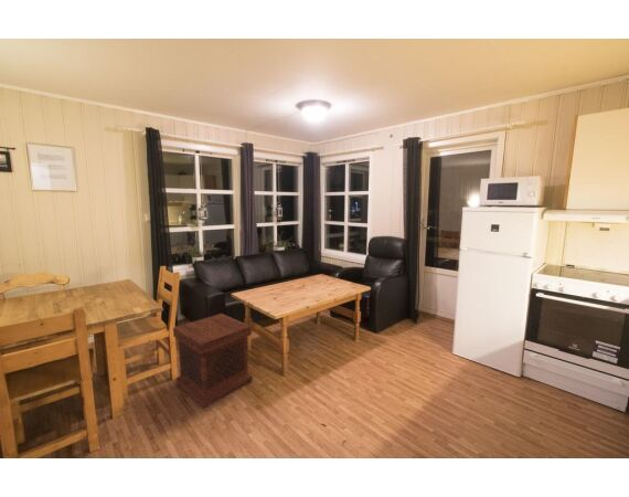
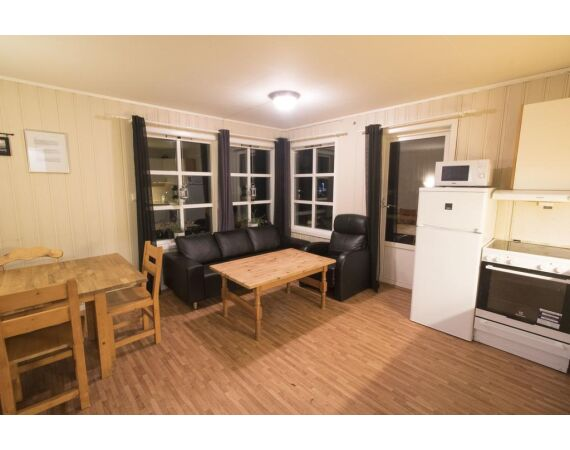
- side table [172,313,253,409]
